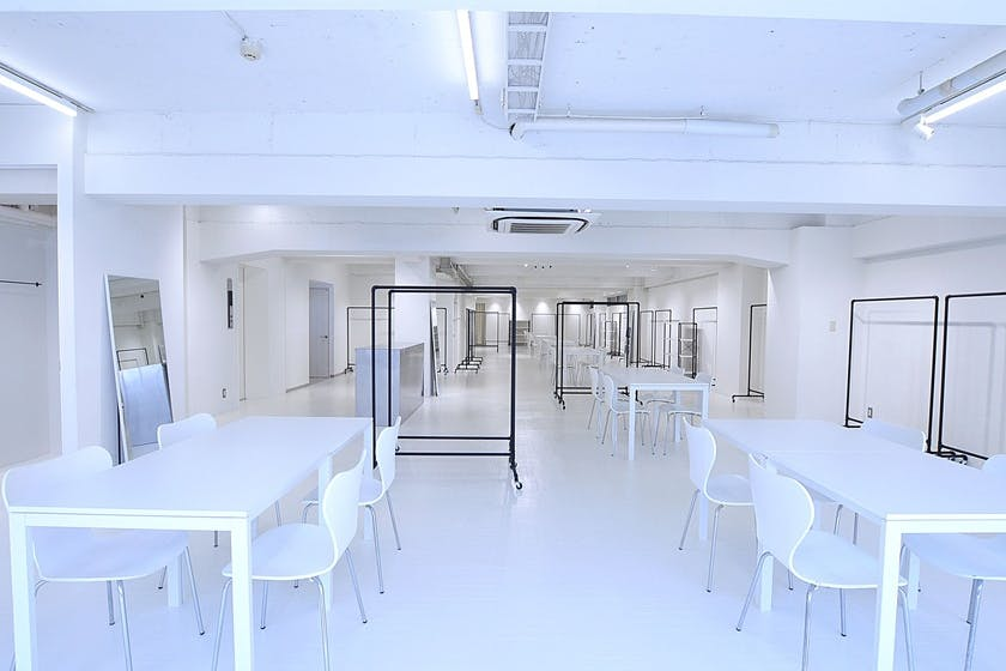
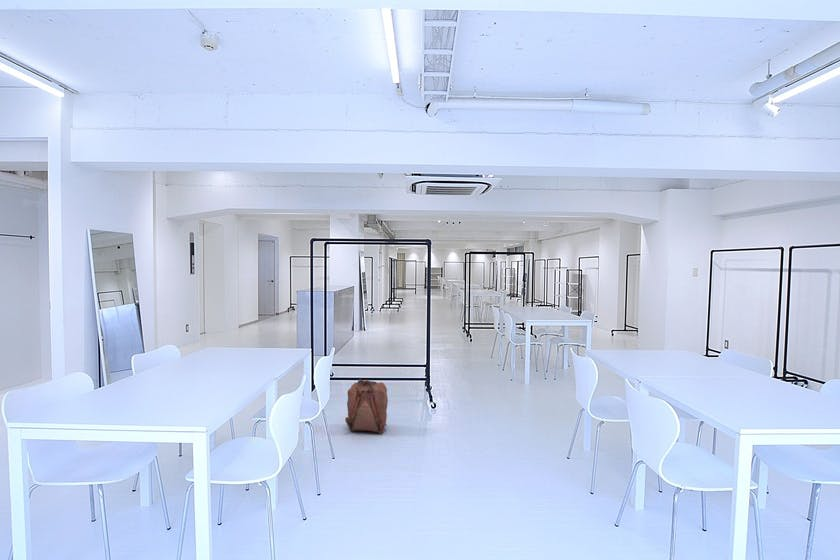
+ backpack [344,378,389,434]
